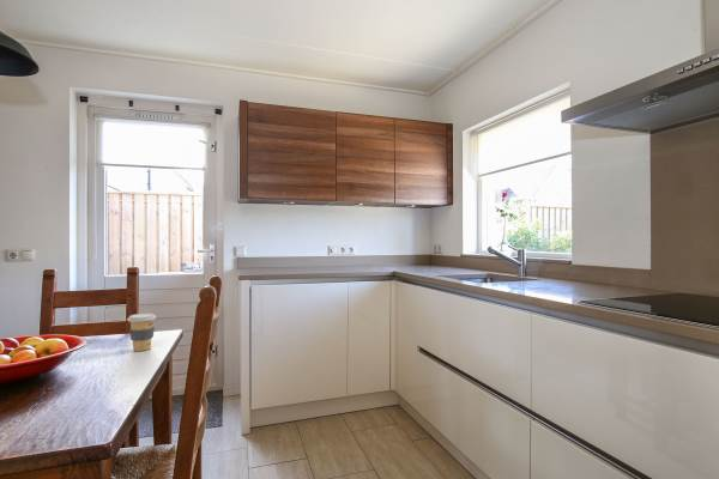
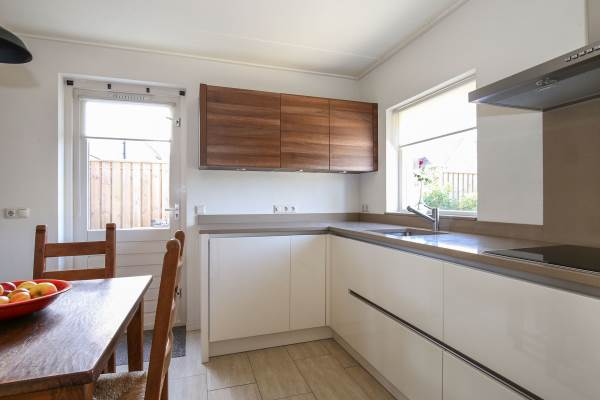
- coffee cup [126,313,157,352]
